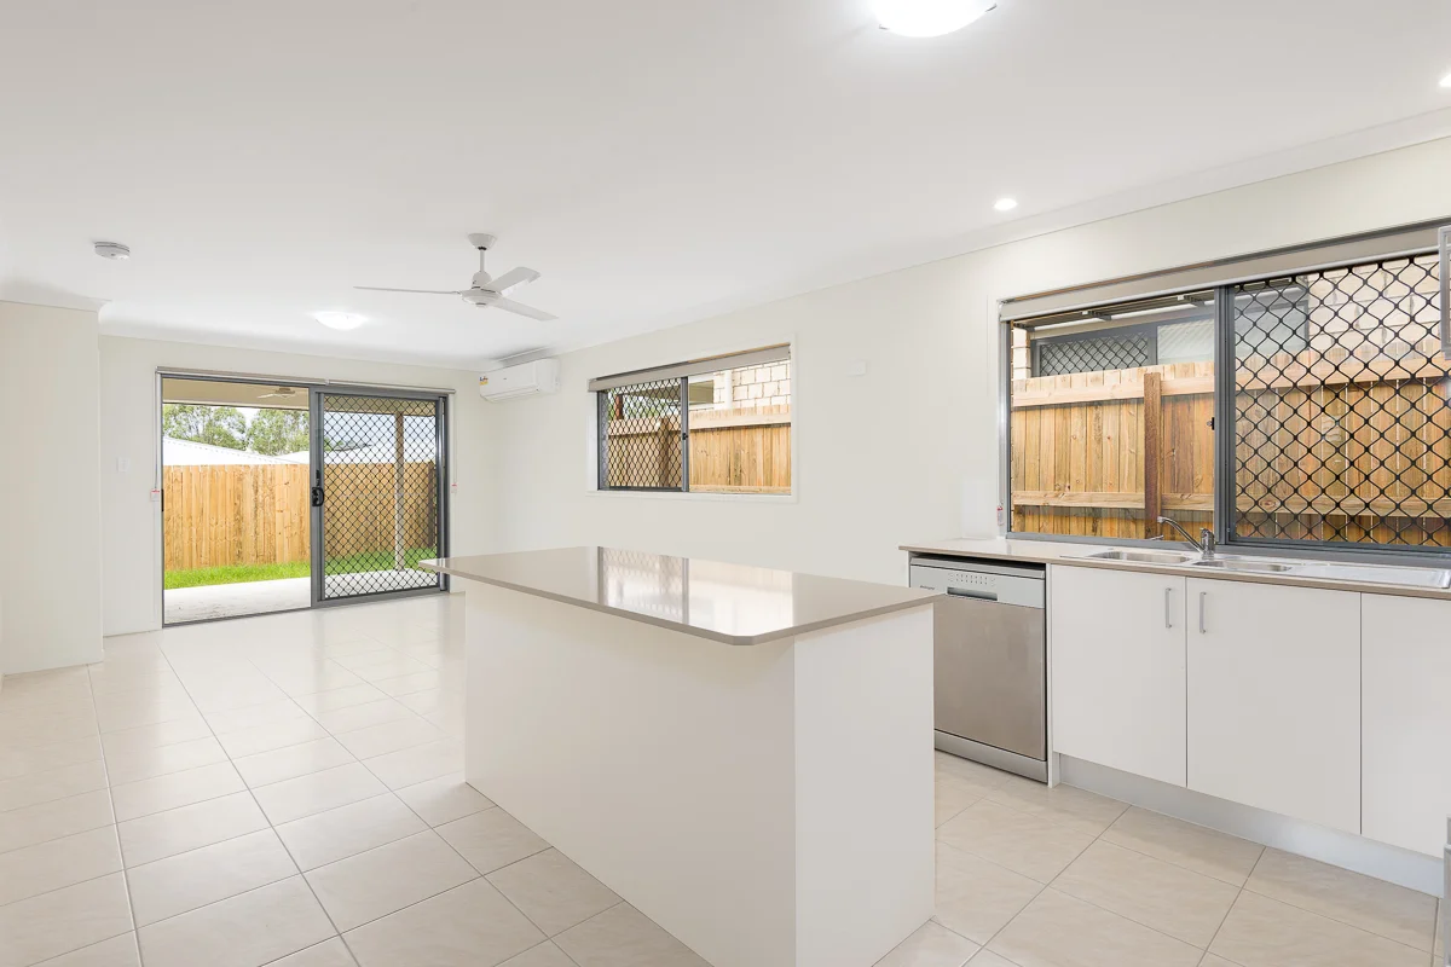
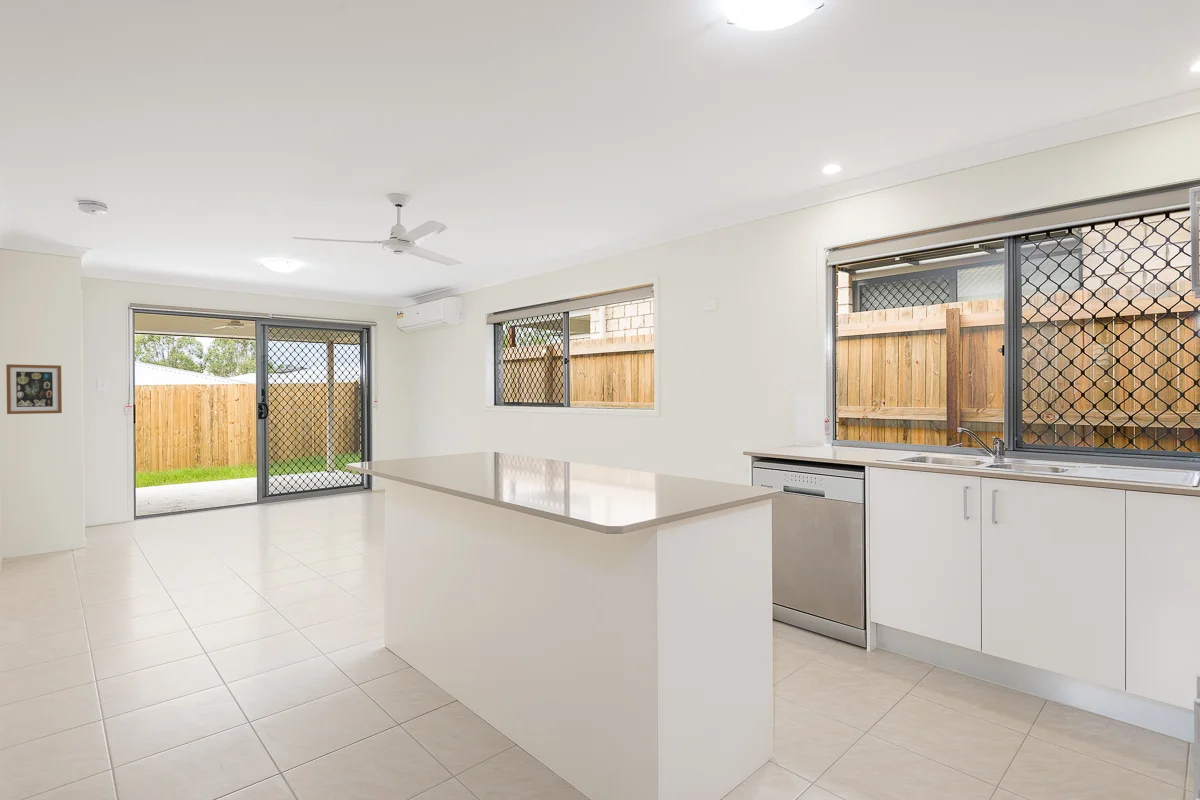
+ wall art [5,363,63,415]
